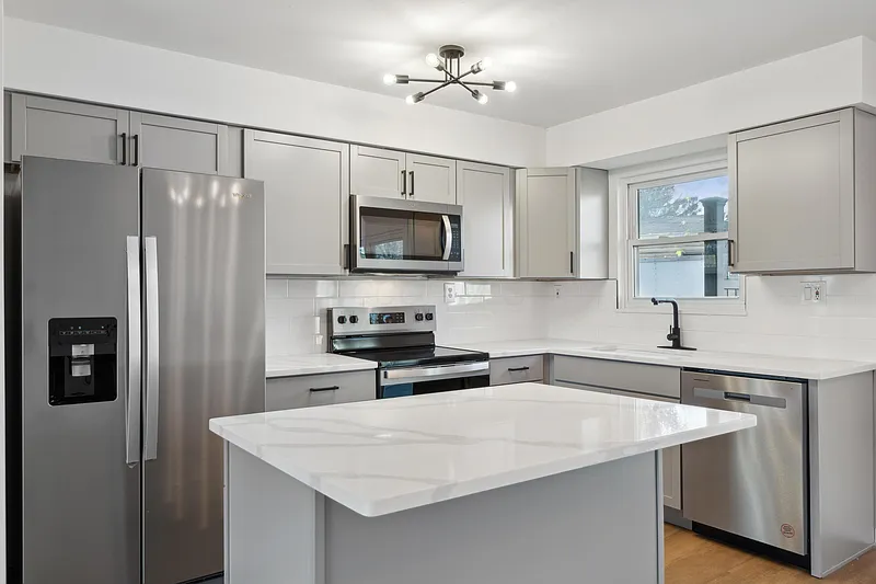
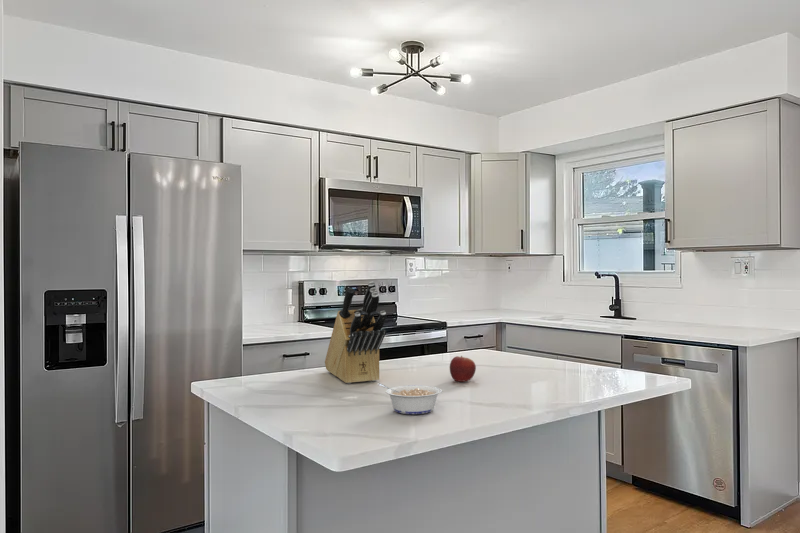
+ legume [377,382,443,415]
+ knife block [324,281,387,385]
+ fruit [449,355,477,383]
